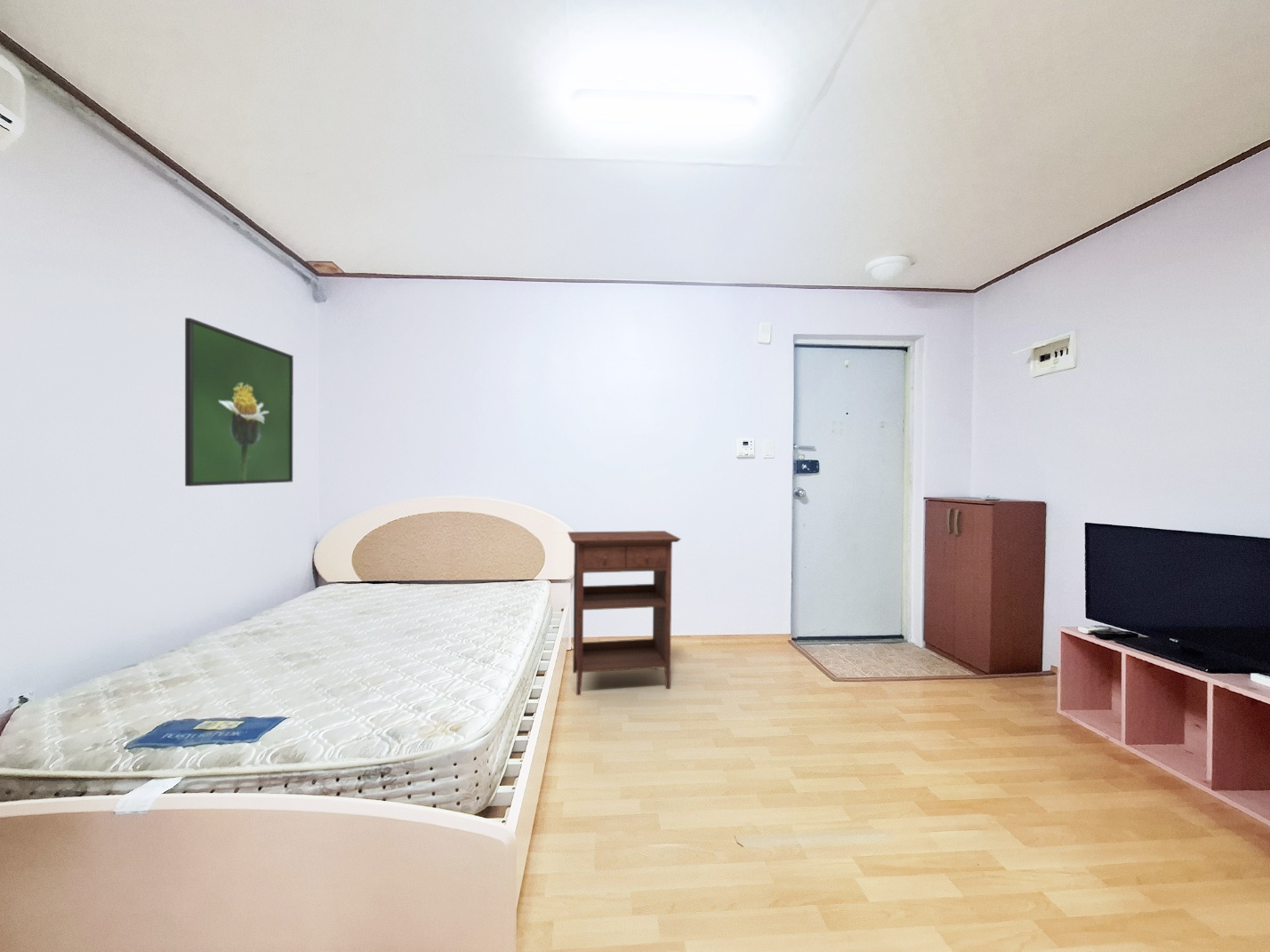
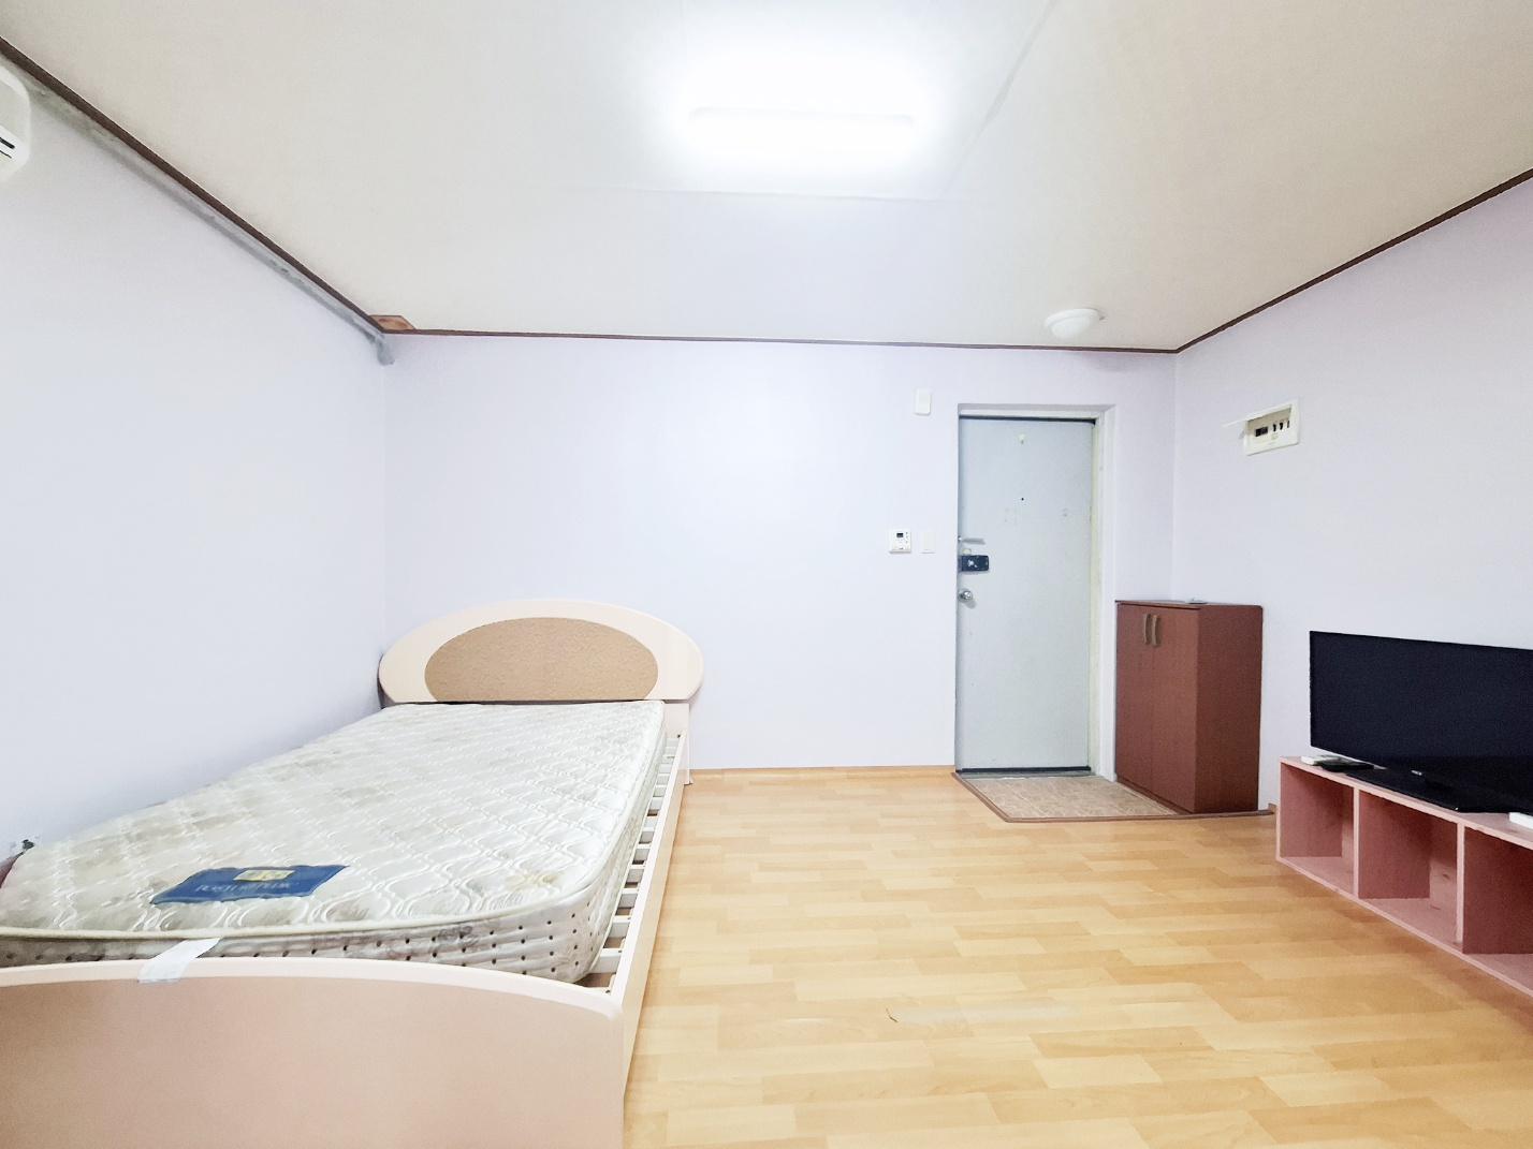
- nightstand [567,530,682,696]
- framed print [184,317,294,487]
